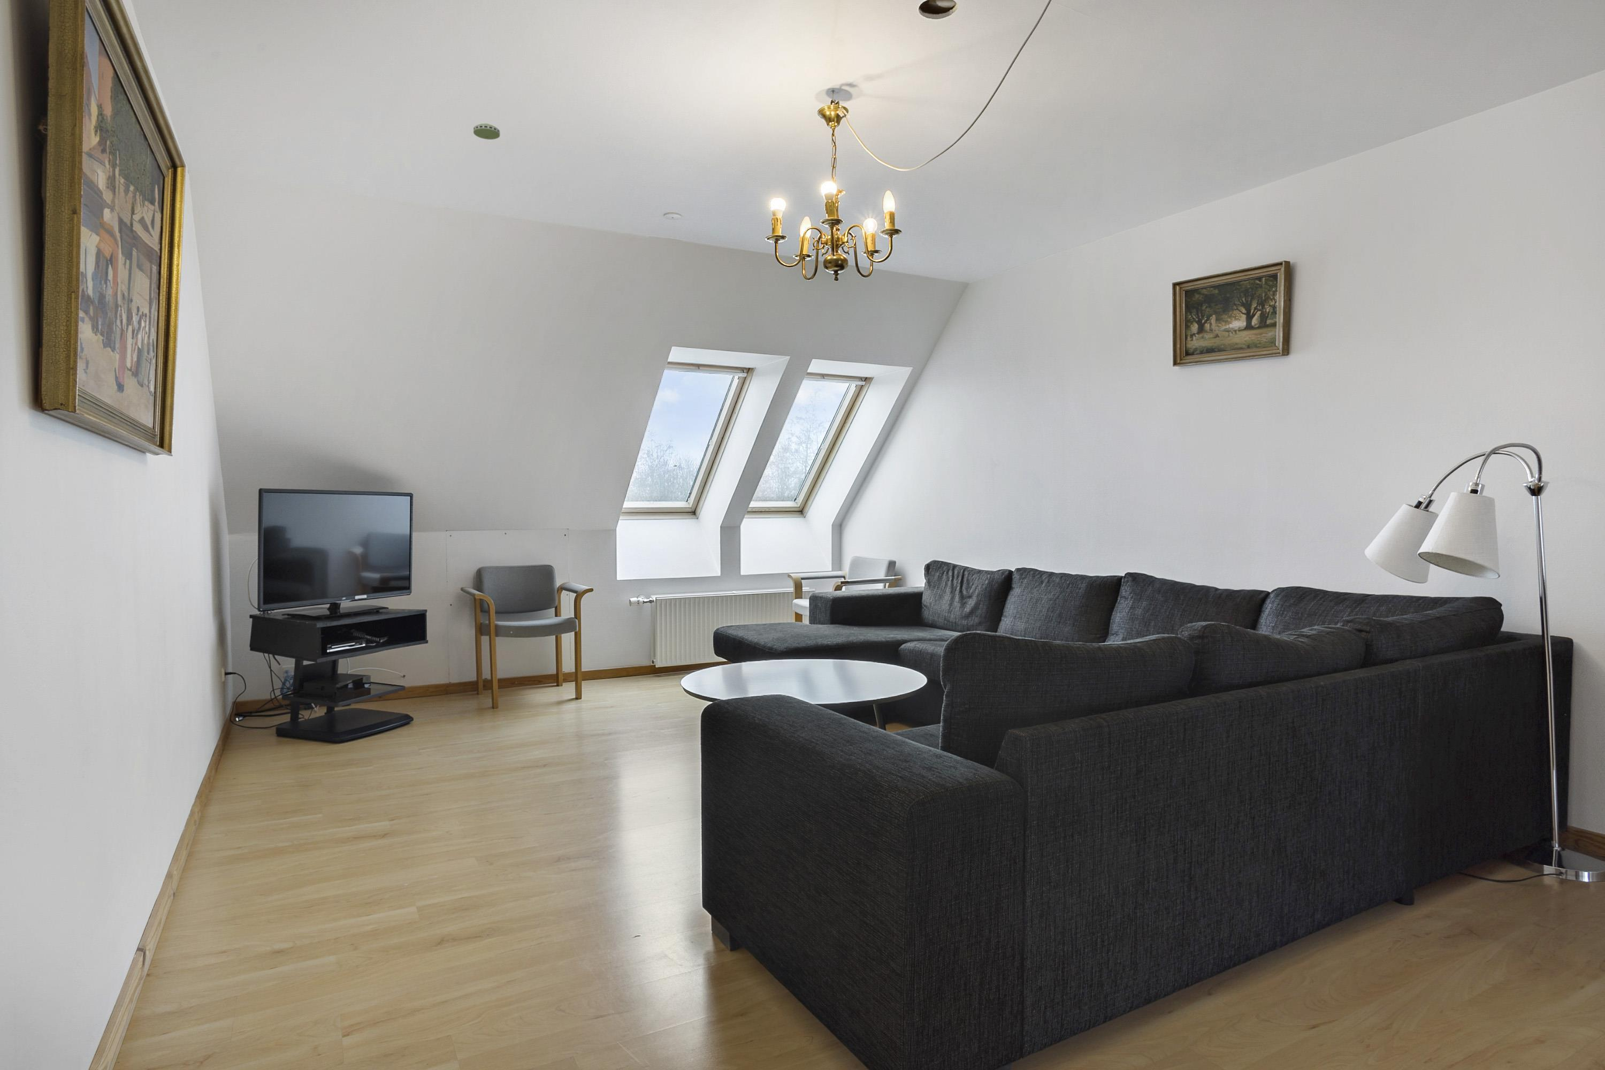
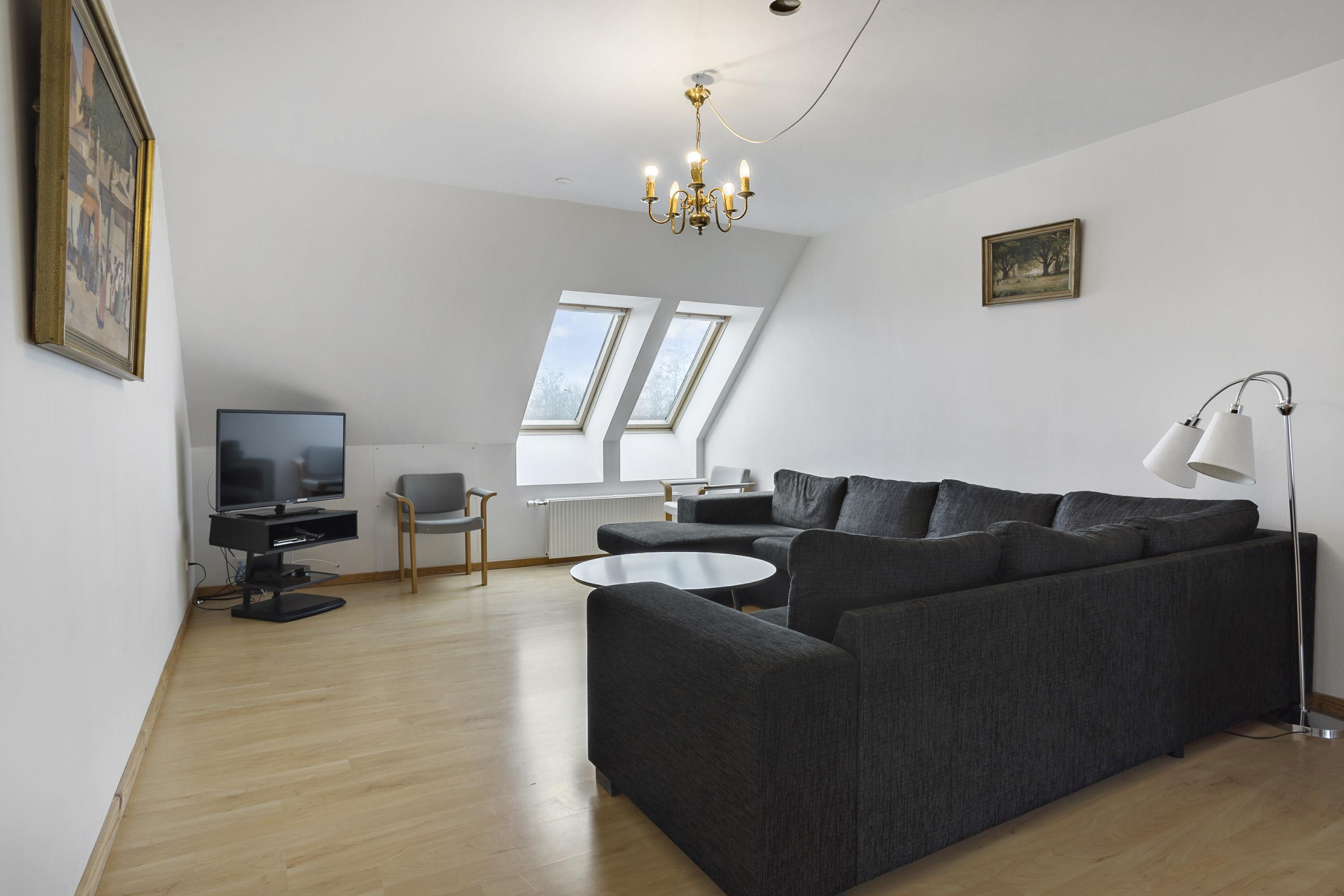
- smoke detector [473,123,500,140]
